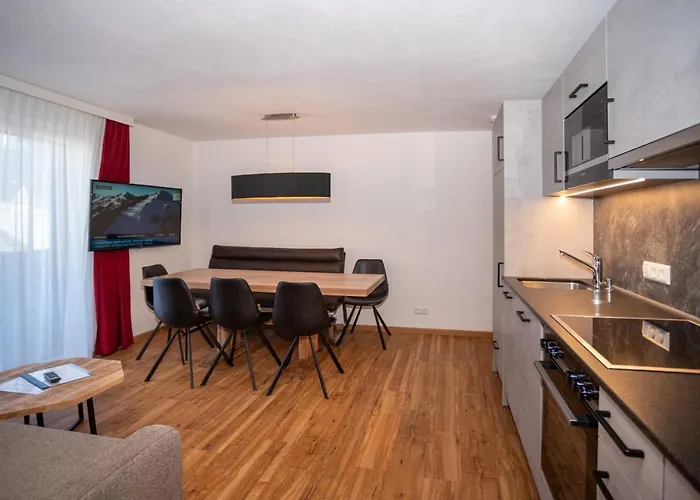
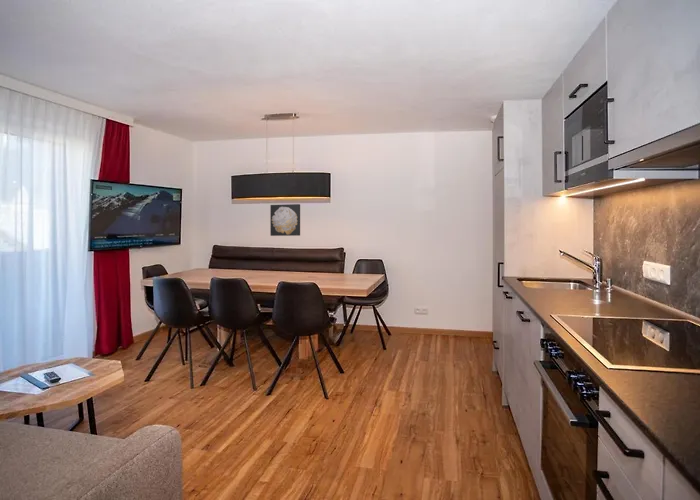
+ wall art [269,203,301,237]
